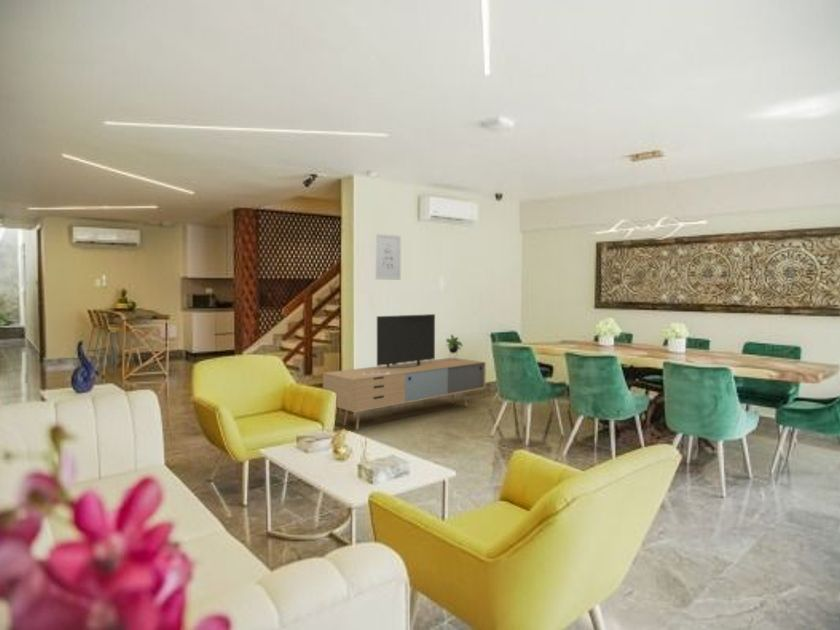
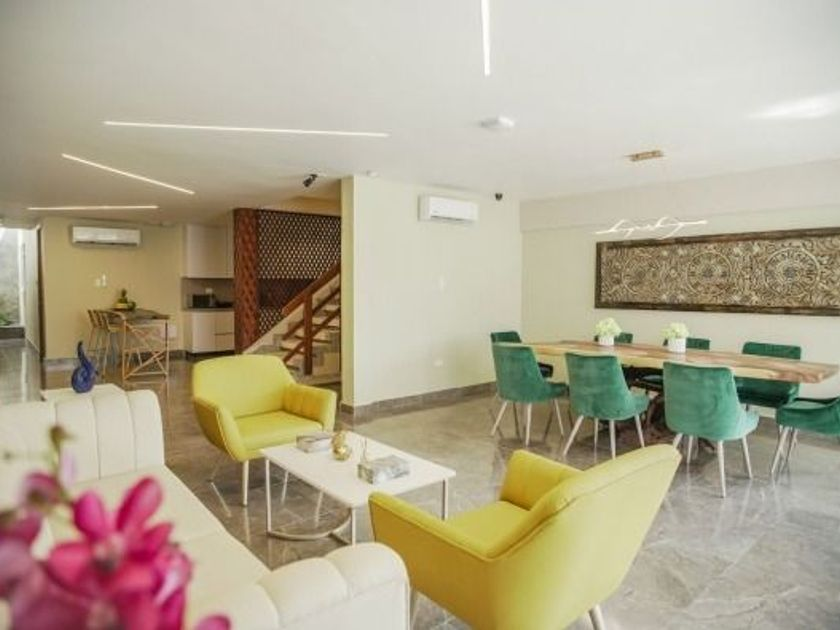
- wall art [374,233,402,281]
- media console [322,313,487,431]
